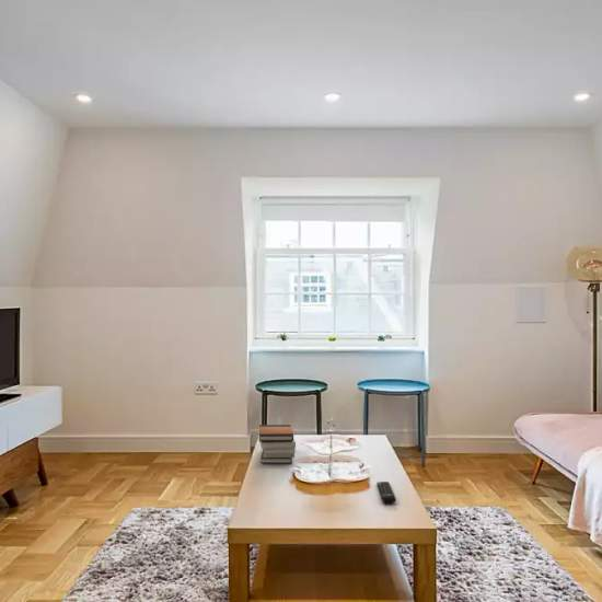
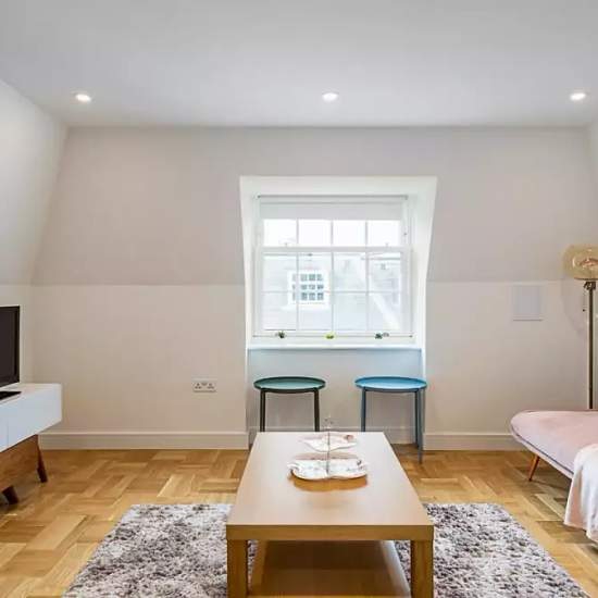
- book stack [257,424,297,464]
- remote control [375,481,397,503]
